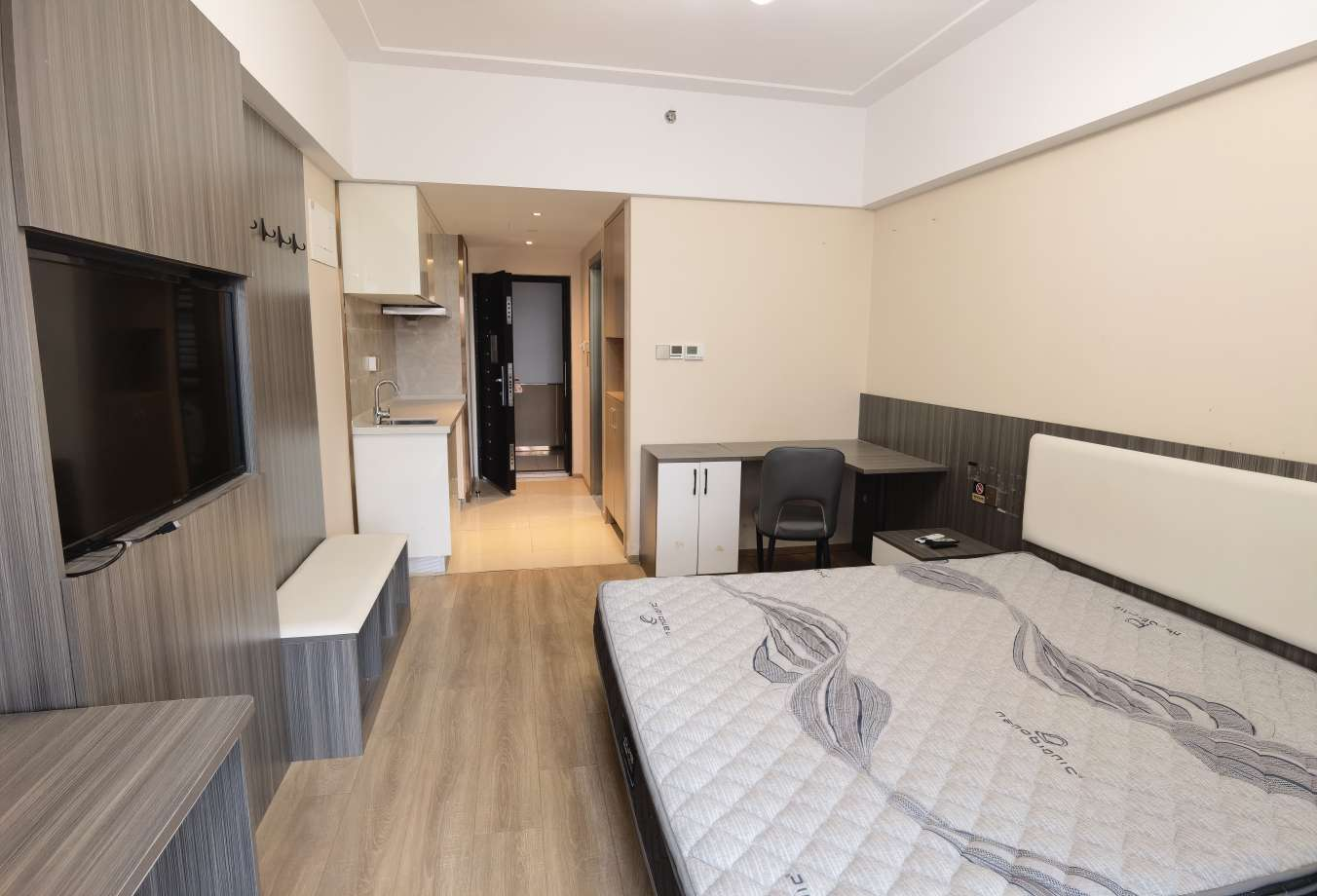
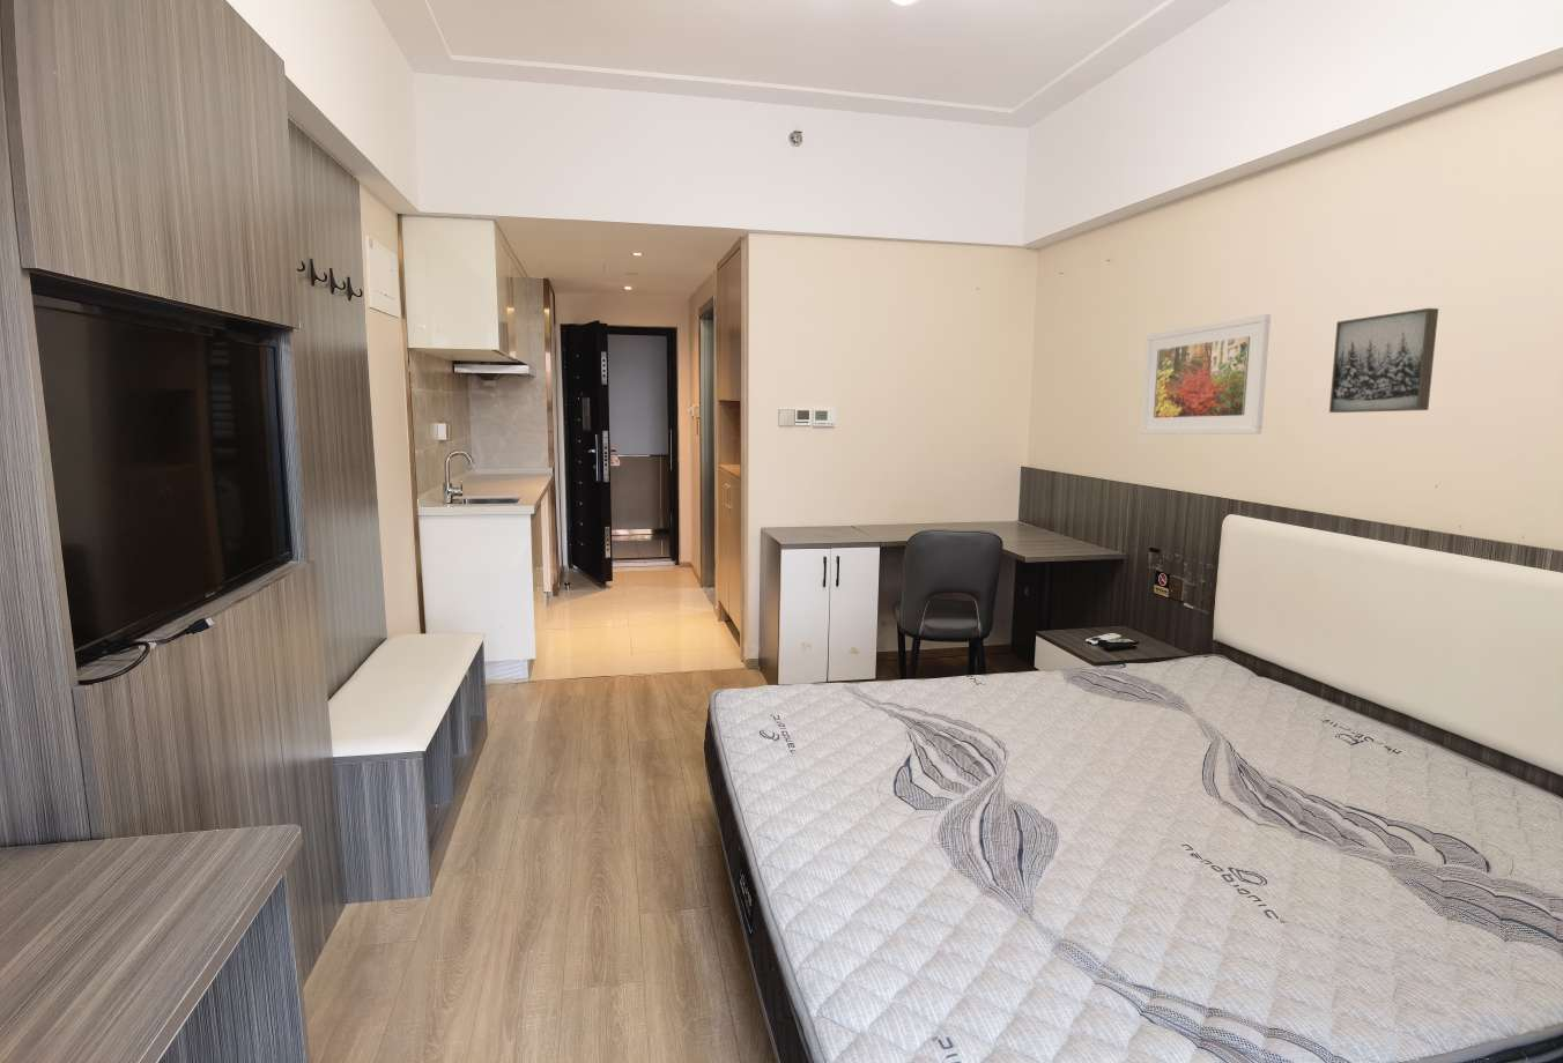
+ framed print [1139,313,1272,435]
+ wall art [1328,307,1440,414]
